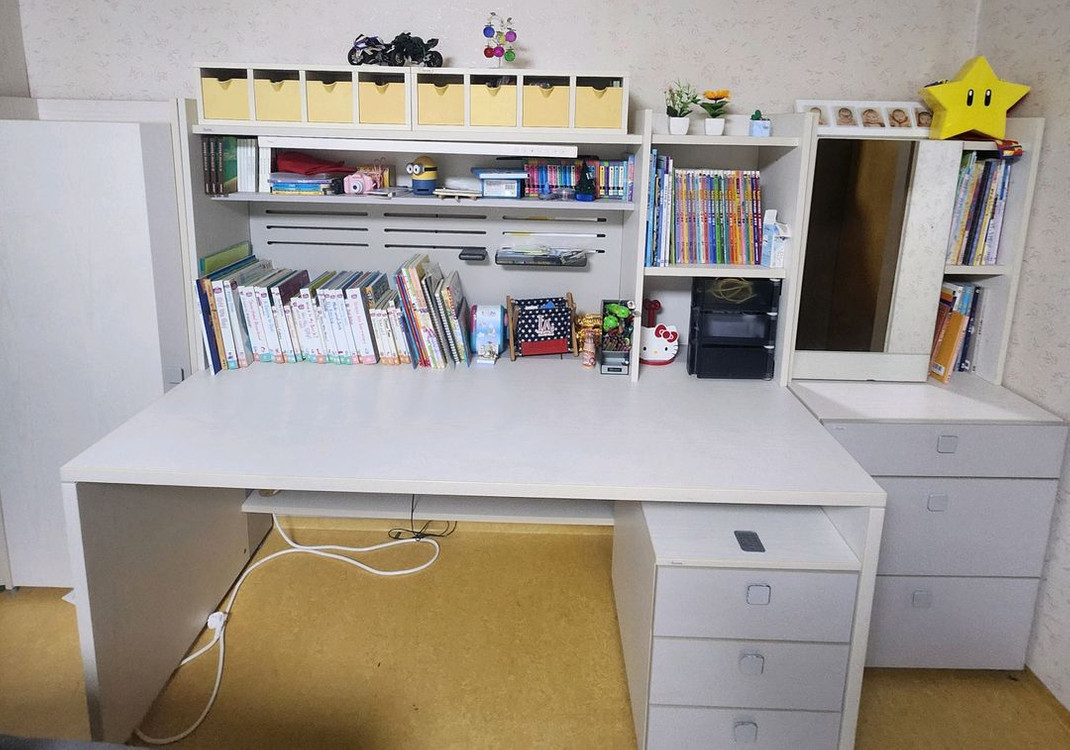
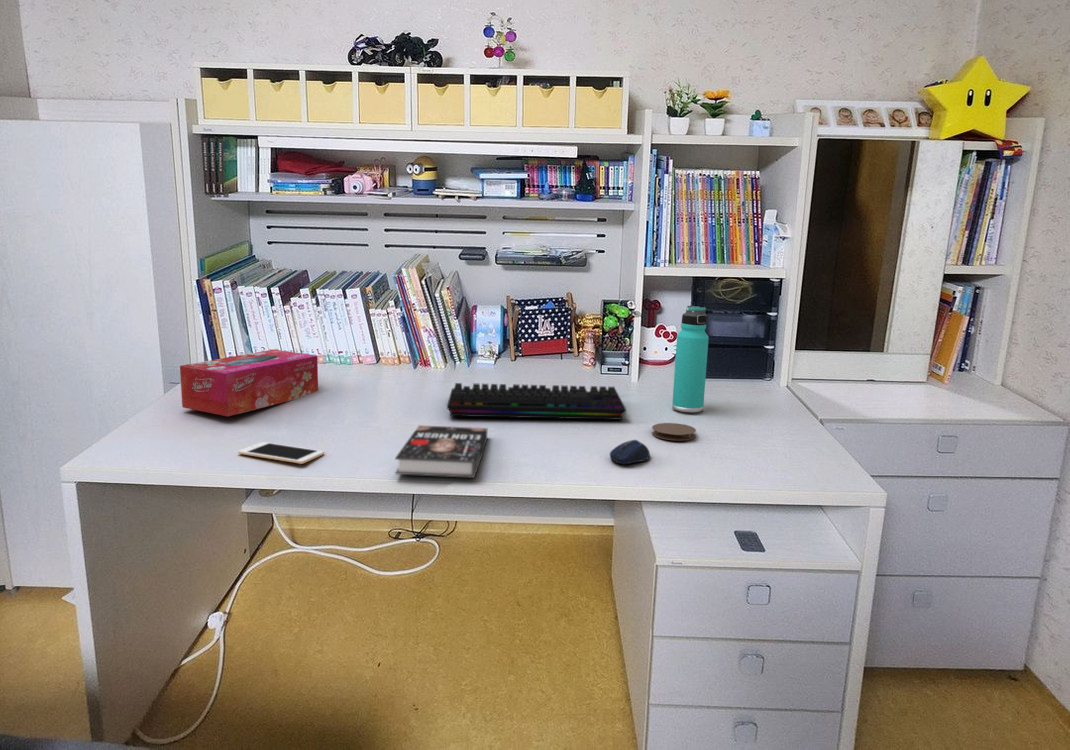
+ coaster [651,422,697,441]
+ computer mouse [609,439,651,465]
+ tissue box [179,348,319,417]
+ keyboard [446,382,627,421]
+ book [394,424,488,479]
+ thermos bottle [671,305,710,413]
+ cell phone [237,441,325,465]
